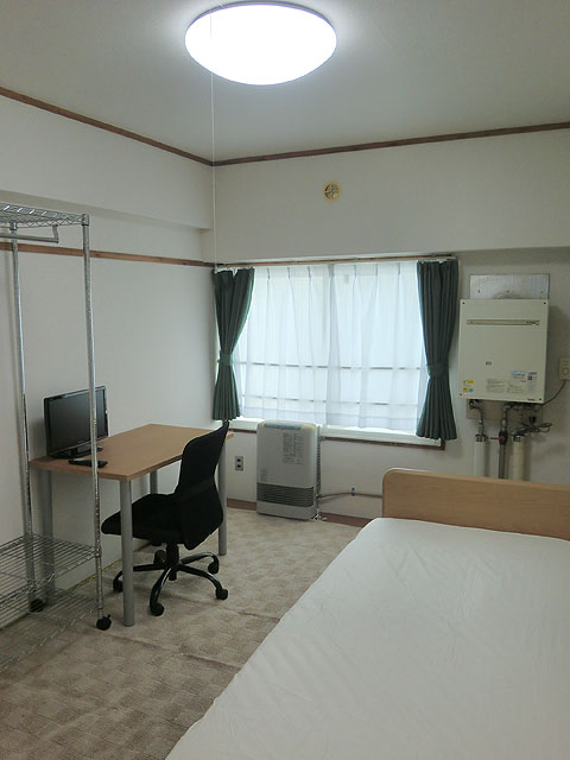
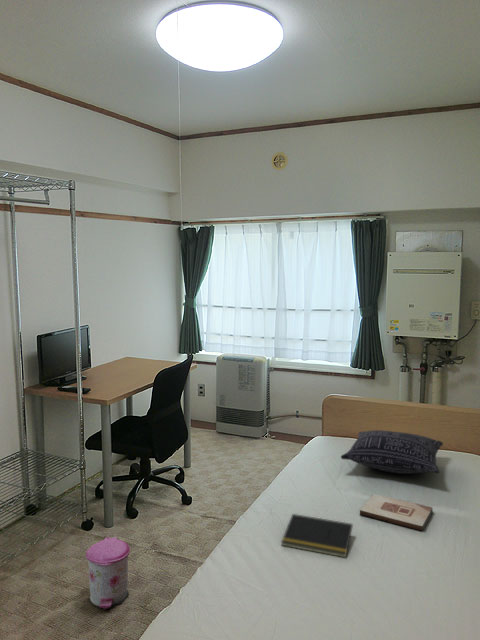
+ pillow [340,429,444,475]
+ notepad [280,513,354,559]
+ trash can [85,536,131,611]
+ wooden plaque [359,493,434,532]
